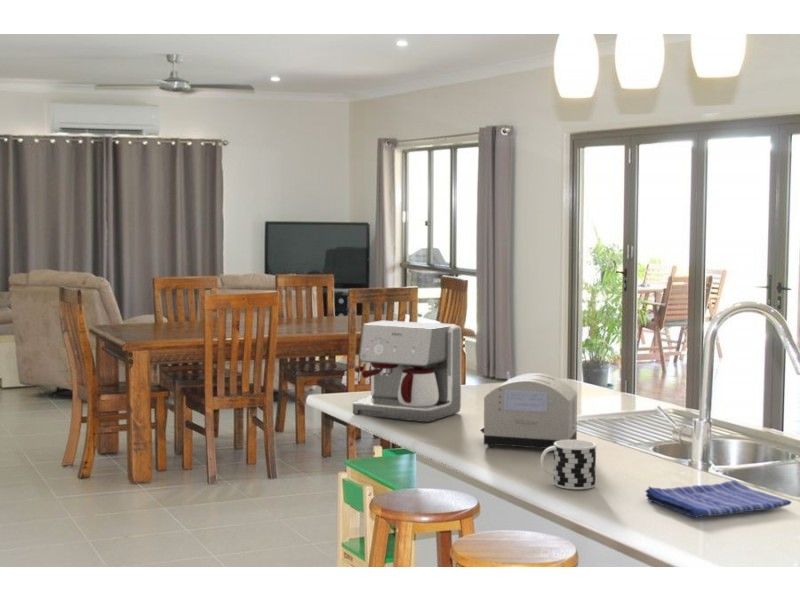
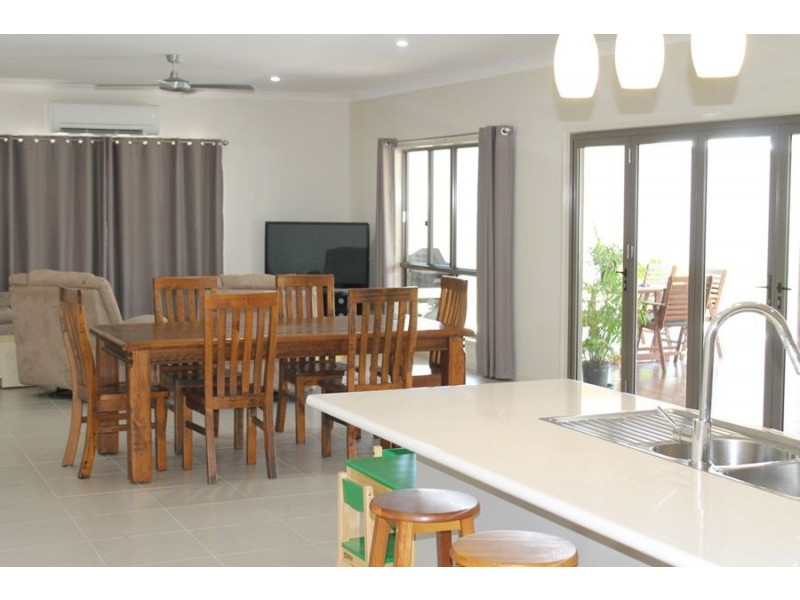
- dish towel [644,479,792,519]
- coffee maker [352,320,462,423]
- toaster [479,371,578,450]
- cup [539,439,597,490]
